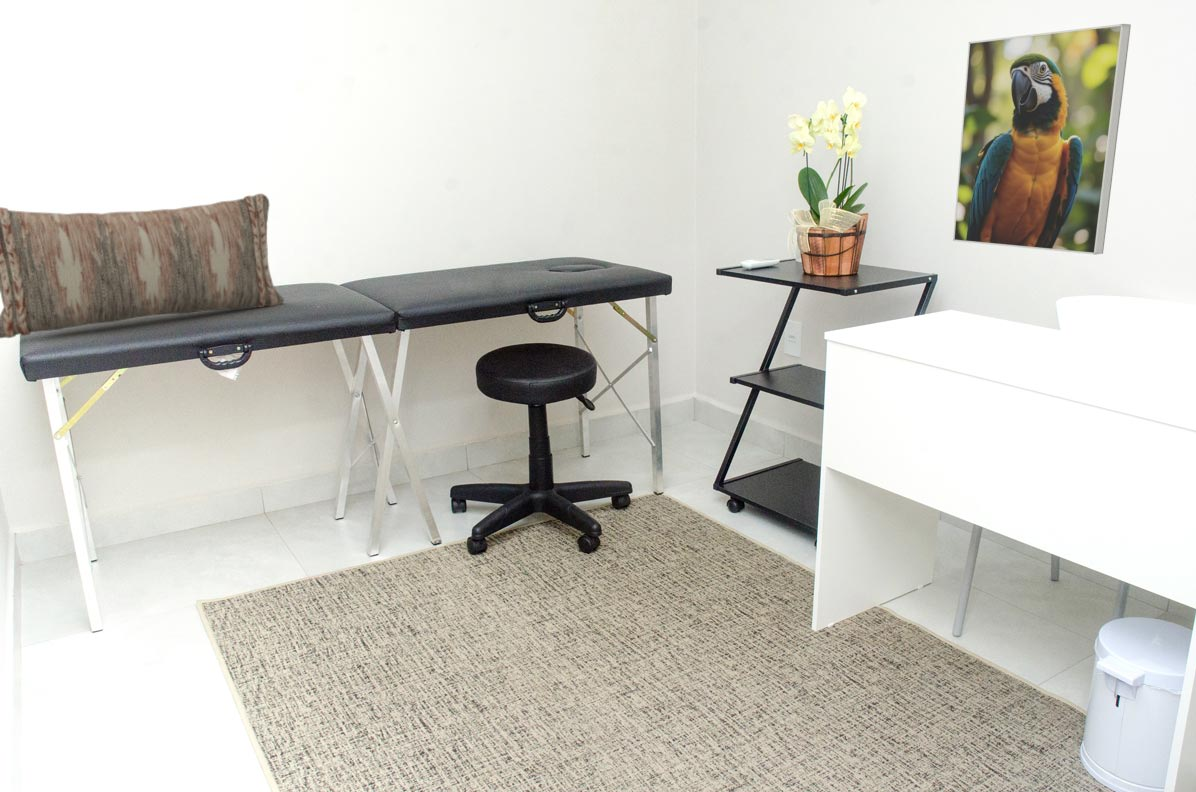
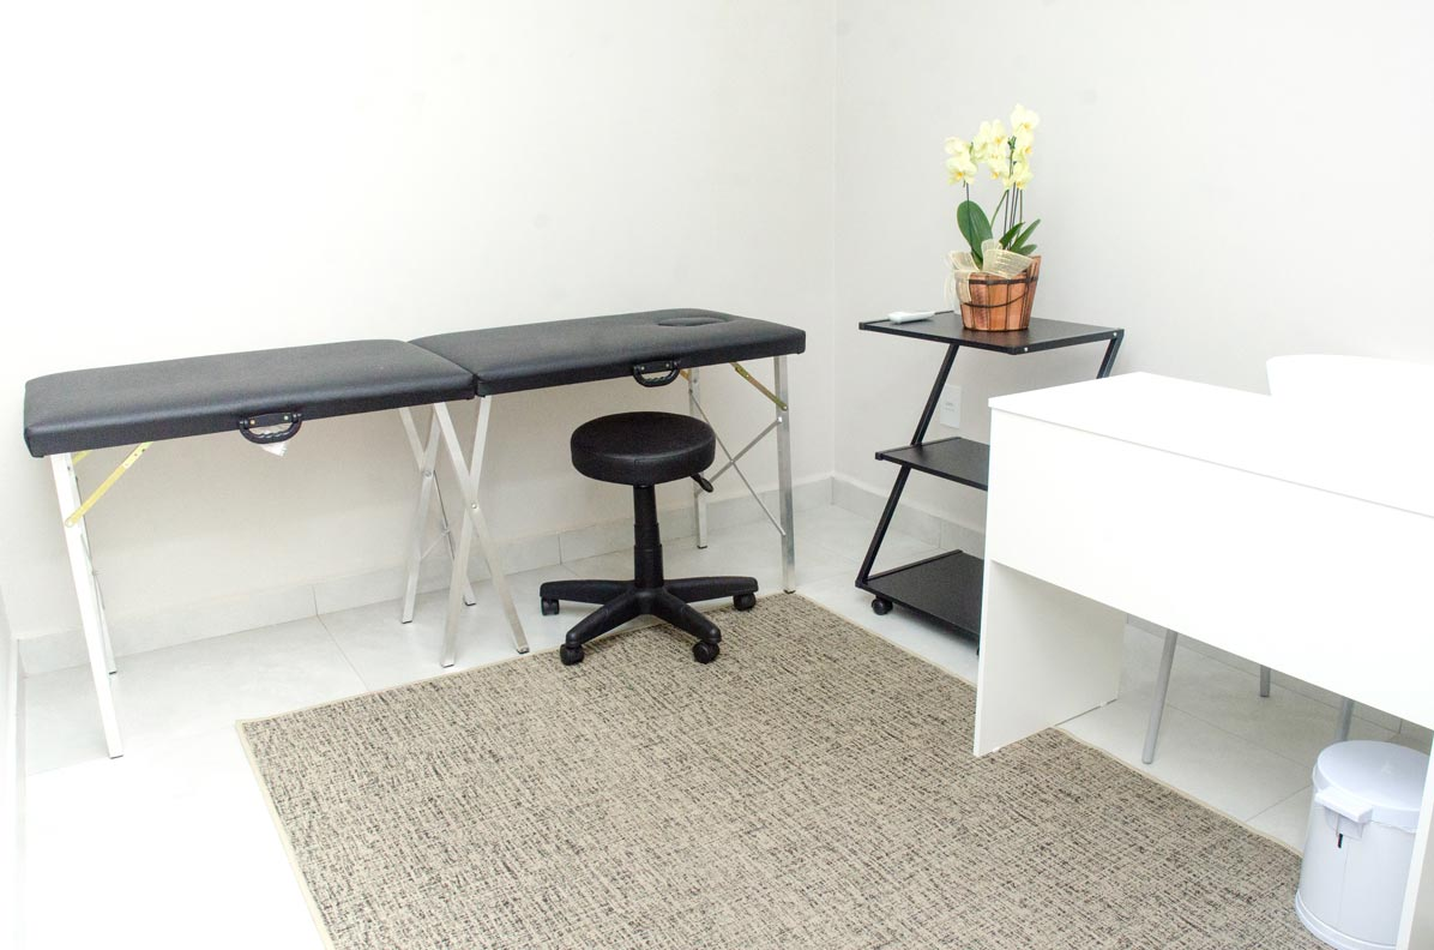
- pillow [0,193,285,339]
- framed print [952,23,1132,256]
